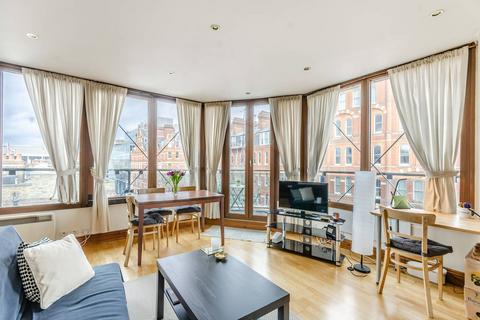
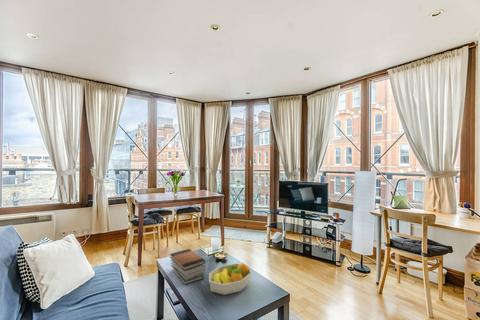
+ book stack [169,248,207,286]
+ fruit bowl [208,262,253,296]
